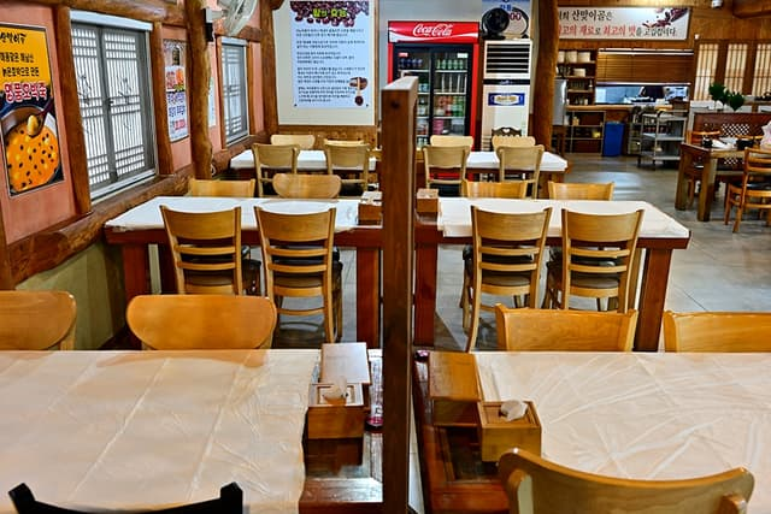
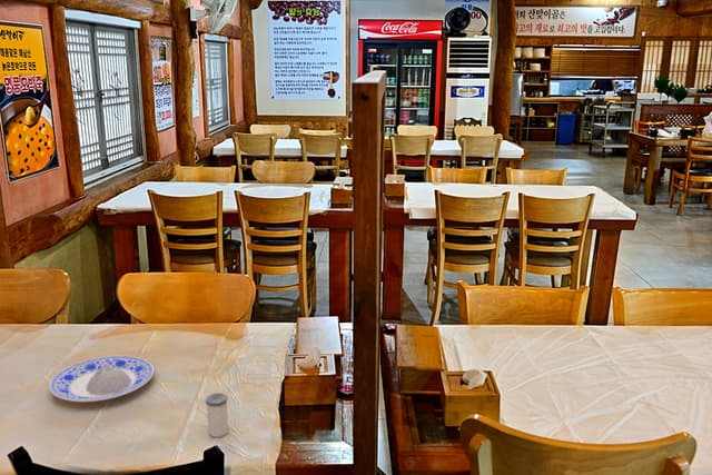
+ salt shaker [205,393,229,438]
+ plate [48,355,155,403]
